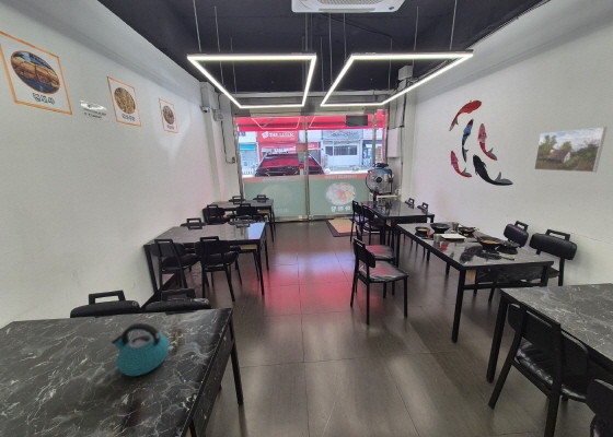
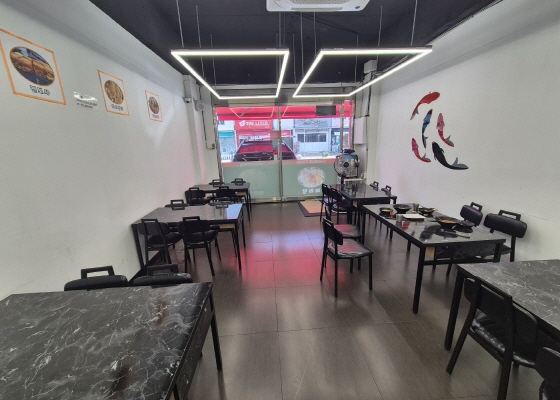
- kettle [111,322,171,377]
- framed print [533,126,609,174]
